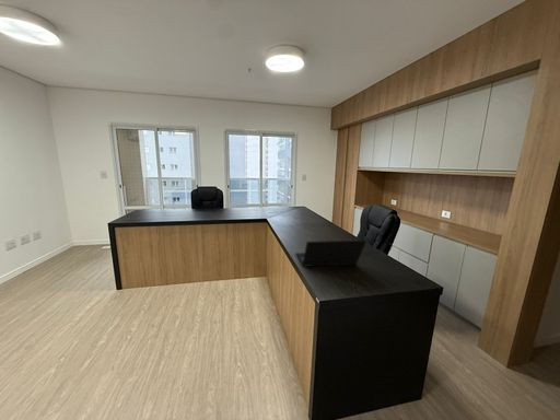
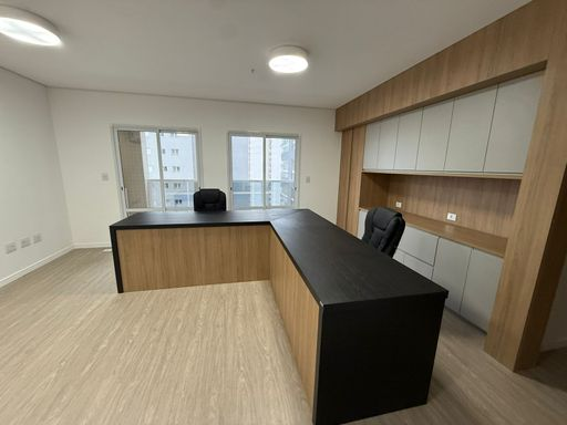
- laptop [294,240,368,268]
